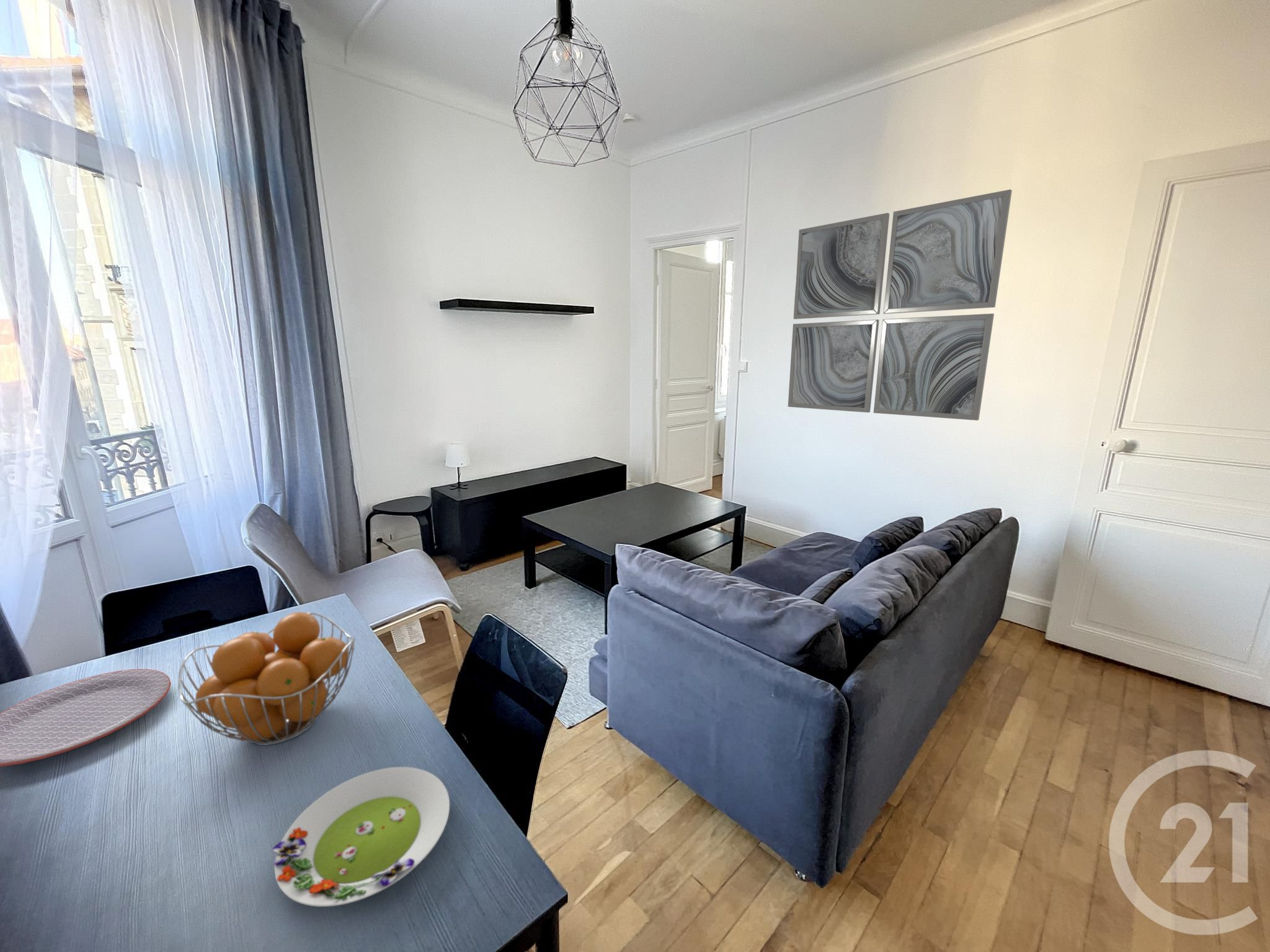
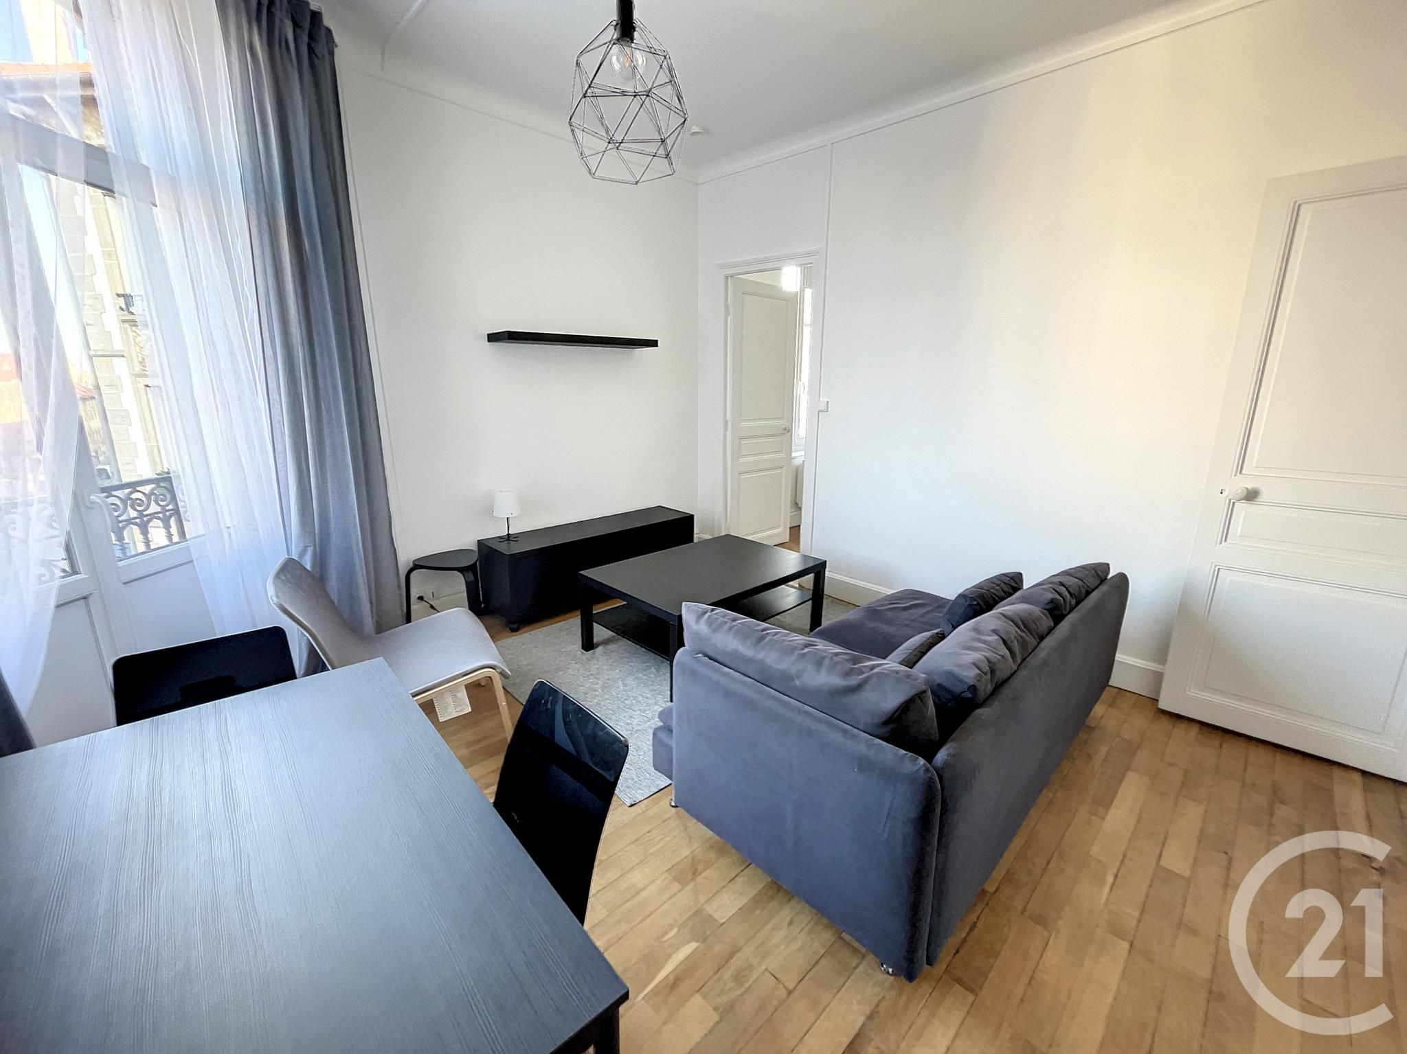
- salad plate [271,767,450,907]
- plate [0,669,172,767]
- fruit basket [177,612,355,746]
- wall art [788,189,1013,421]
